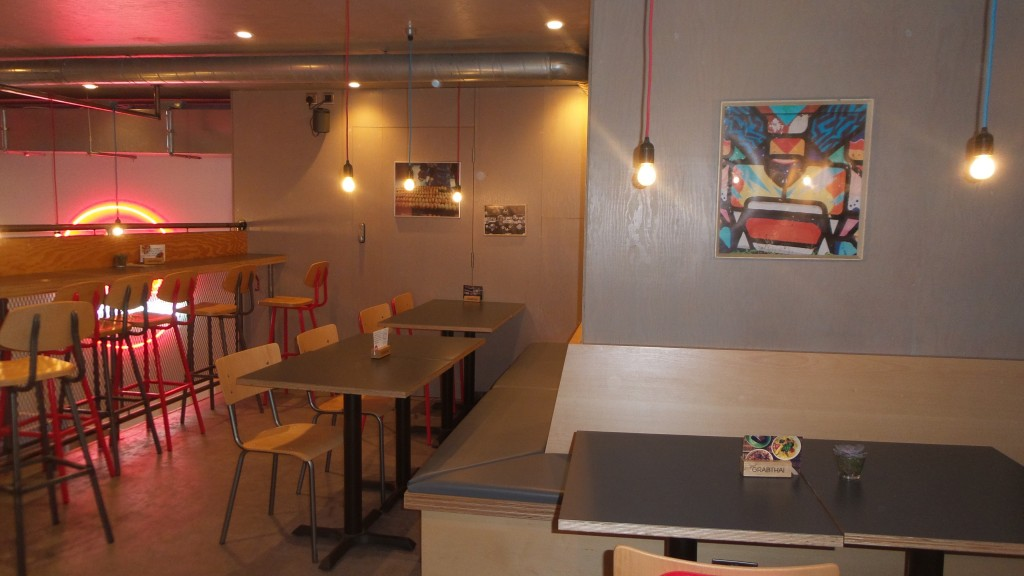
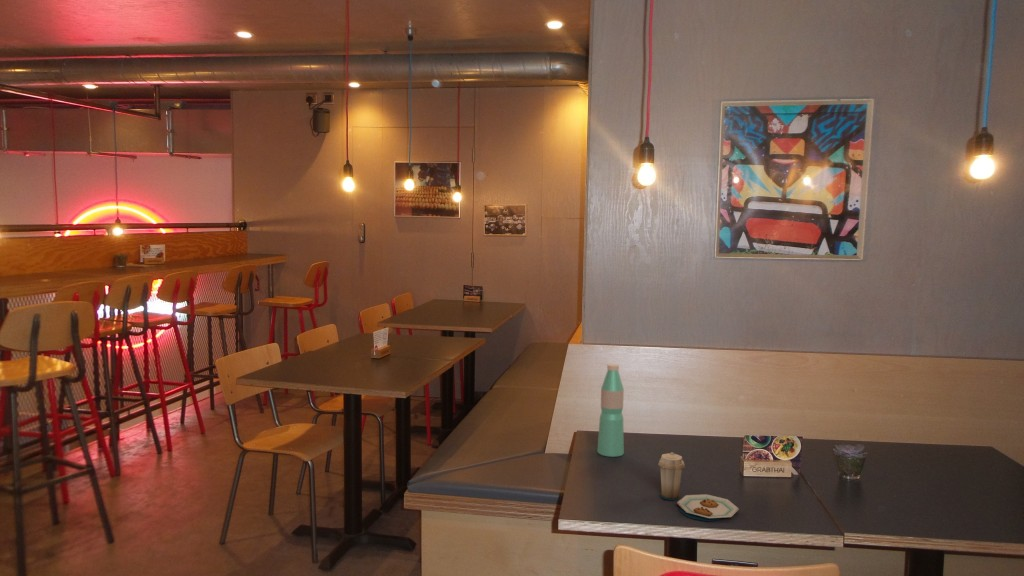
+ water bottle [596,363,625,458]
+ plate [657,451,740,522]
